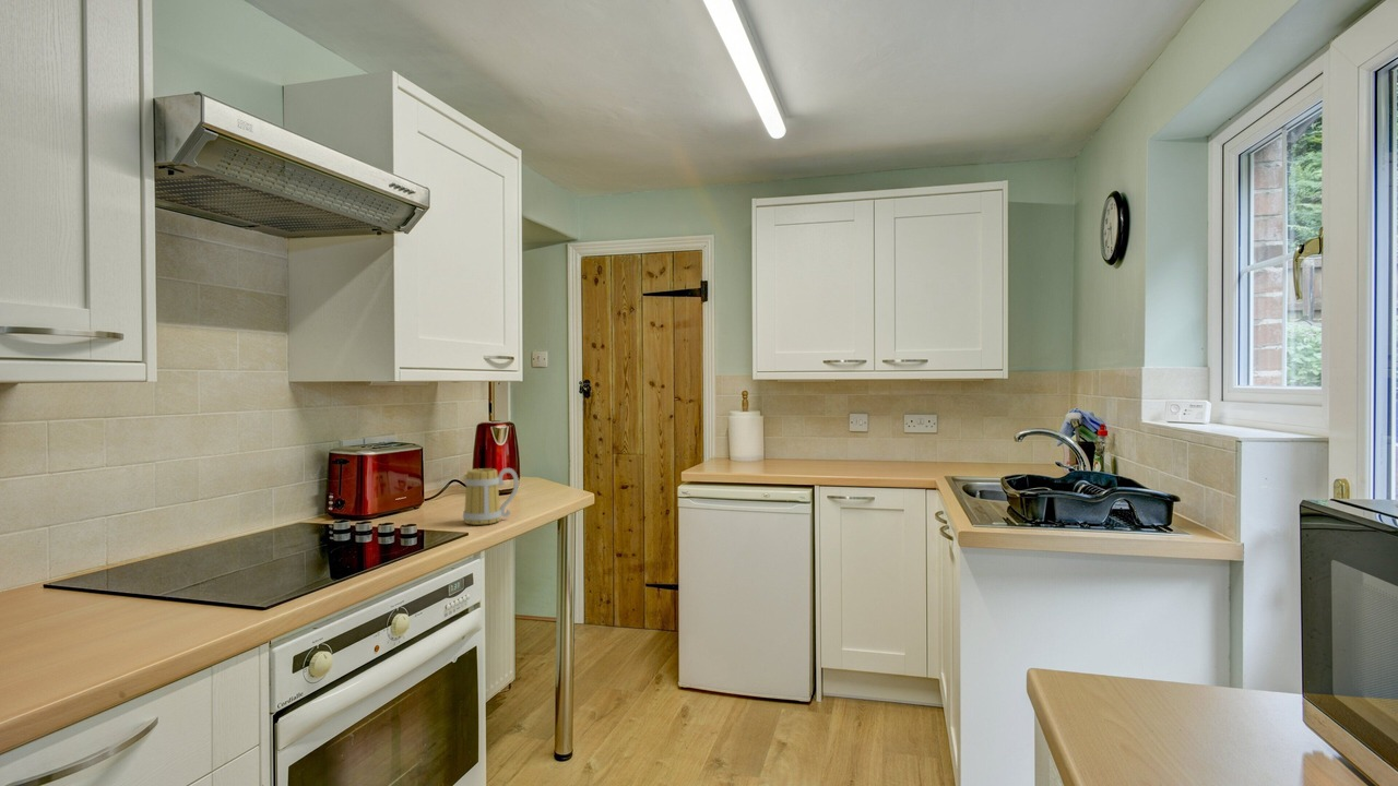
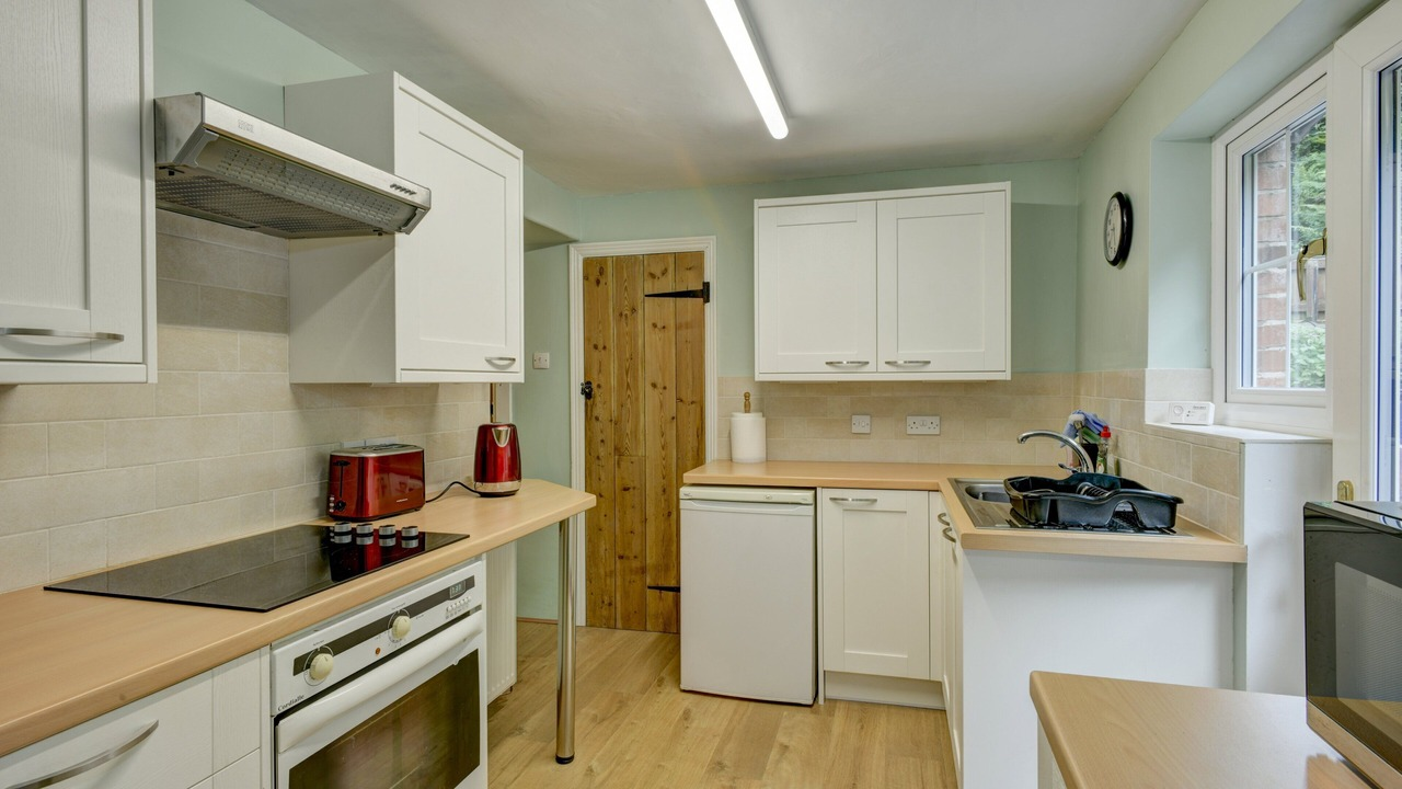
- mug [462,467,520,526]
